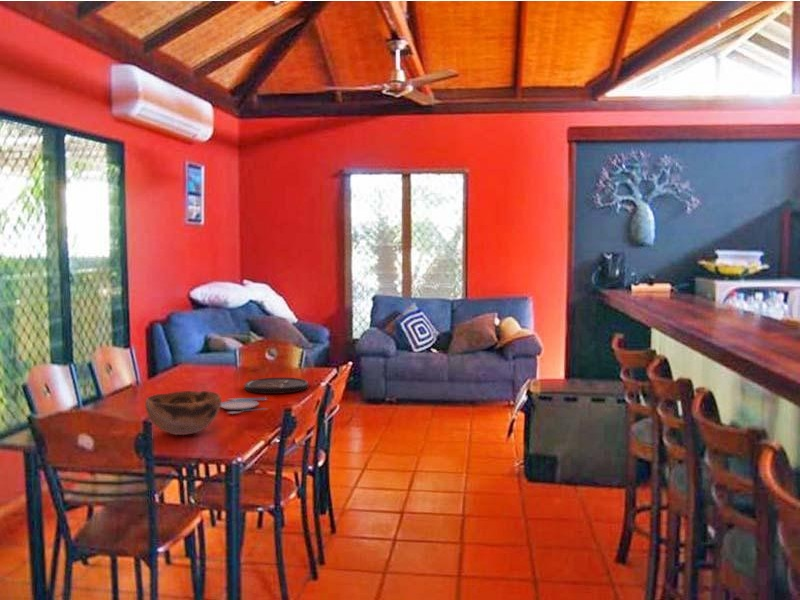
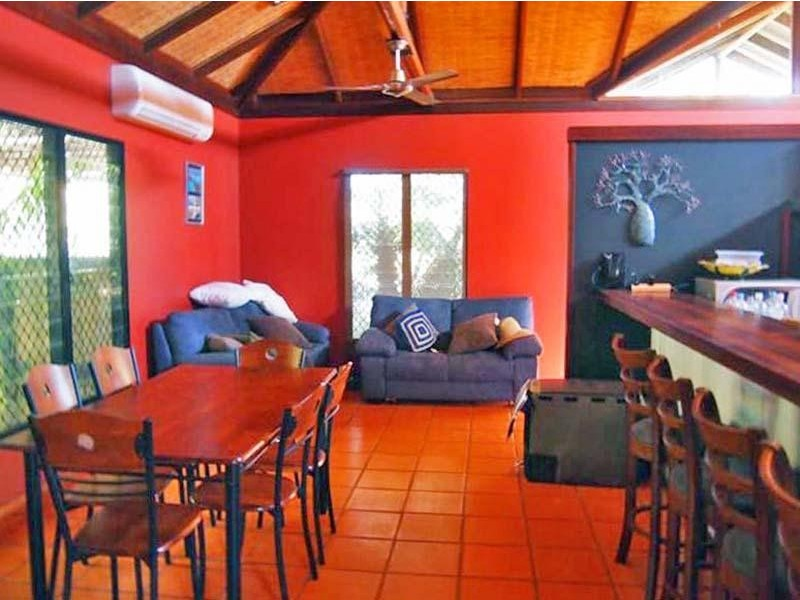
- plate [220,397,268,415]
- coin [243,377,309,395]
- decorative bowl [144,390,222,436]
